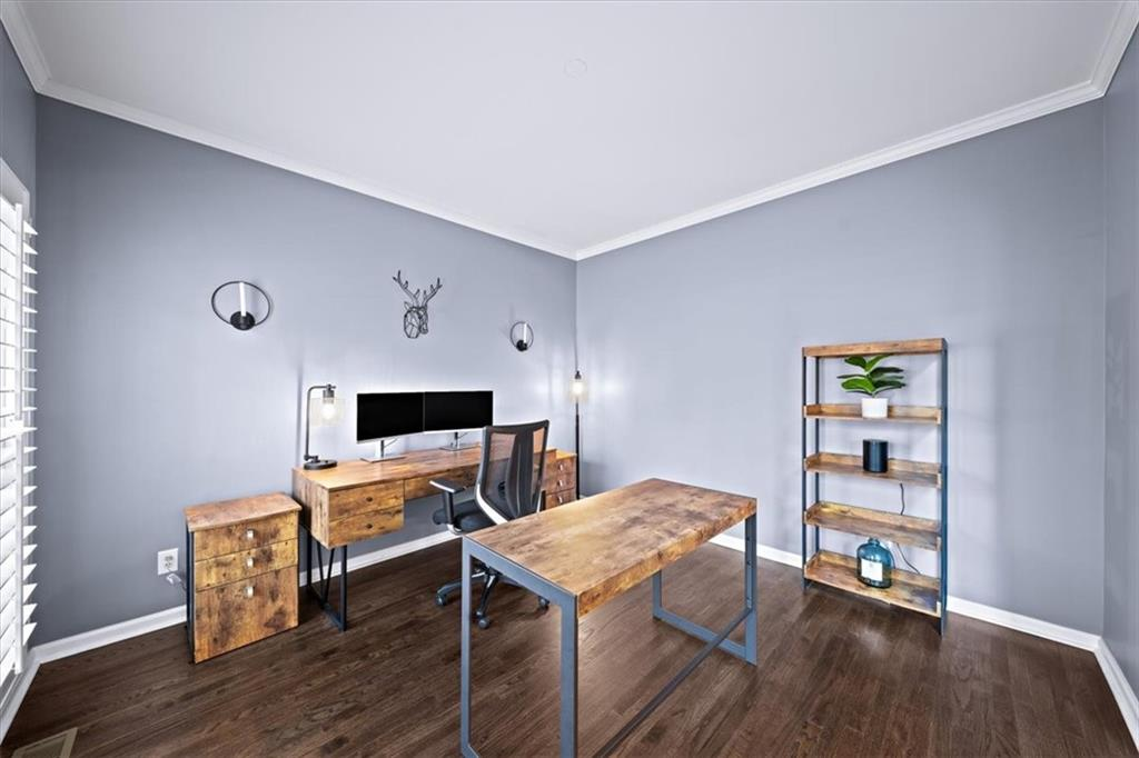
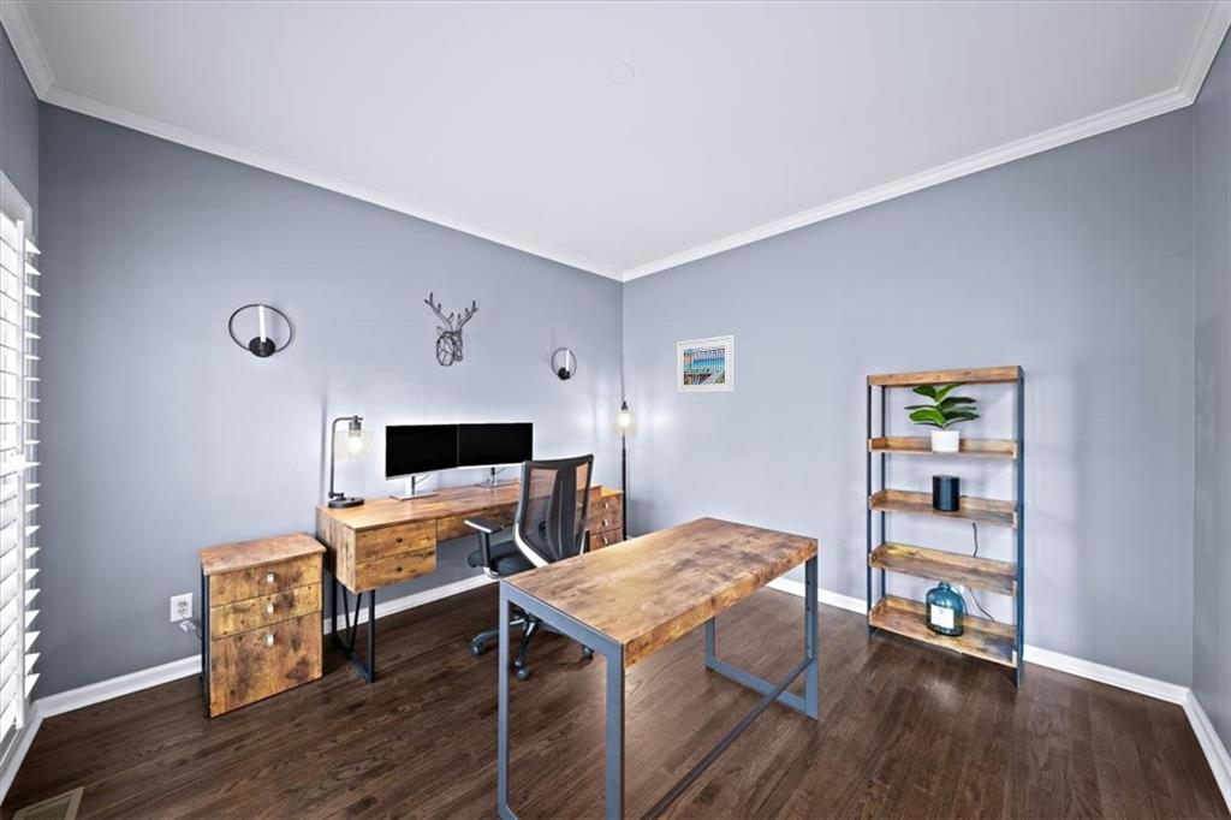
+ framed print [676,334,736,396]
